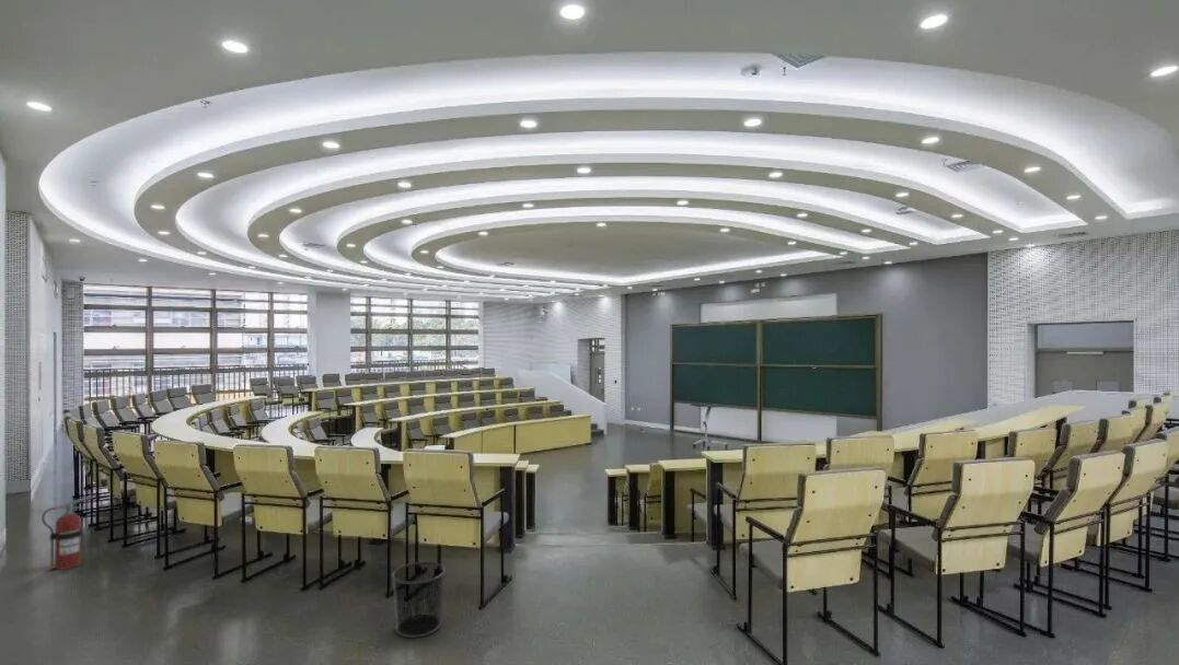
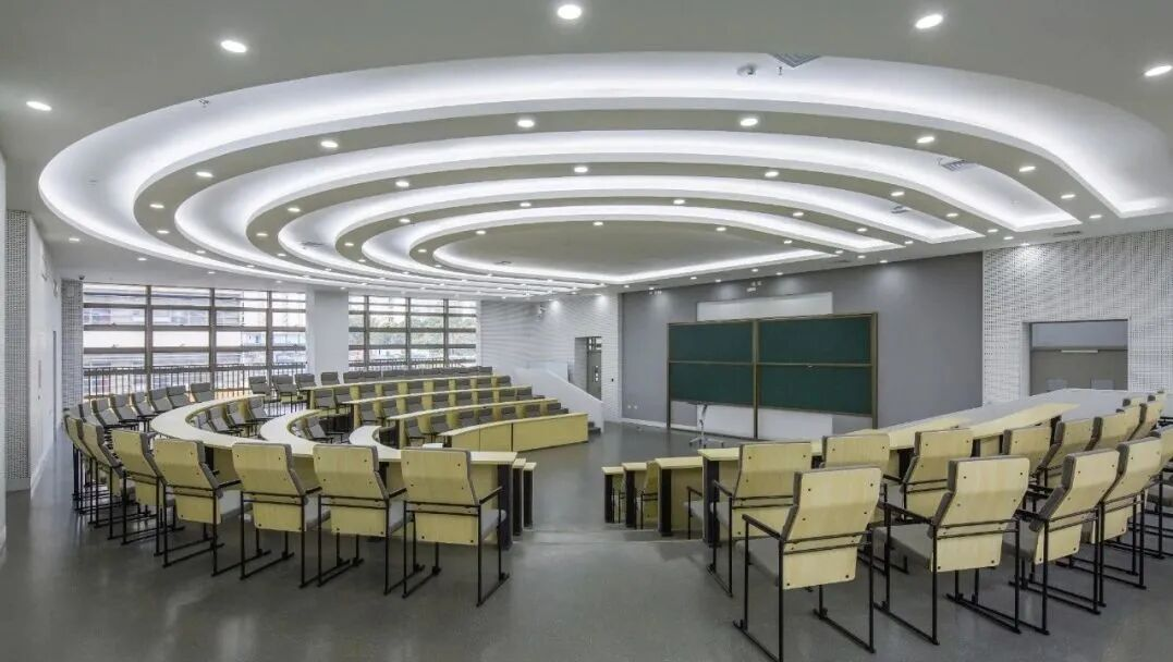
- fire extinguisher [41,495,94,571]
- waste bin [391,561,447,639]
